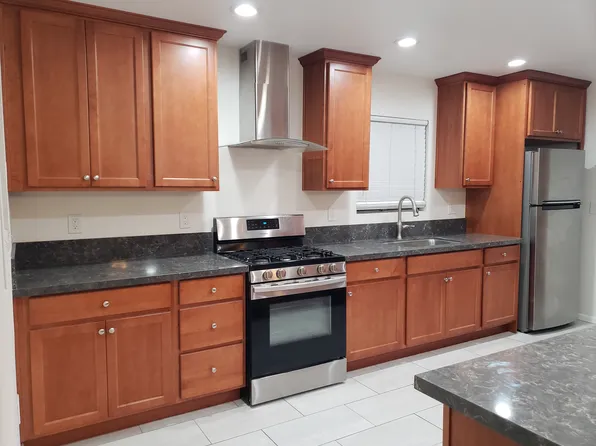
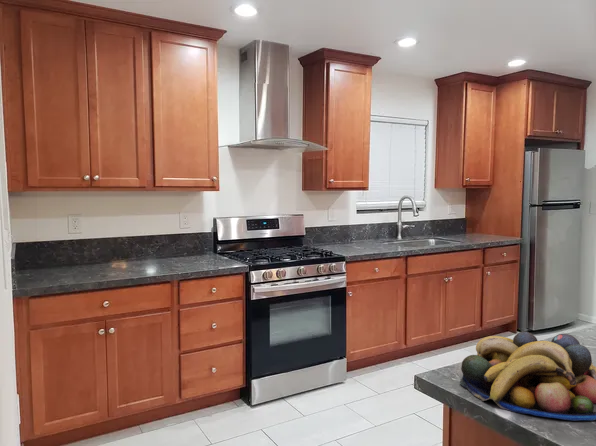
+ fruit bowl [459,330,596,421]
